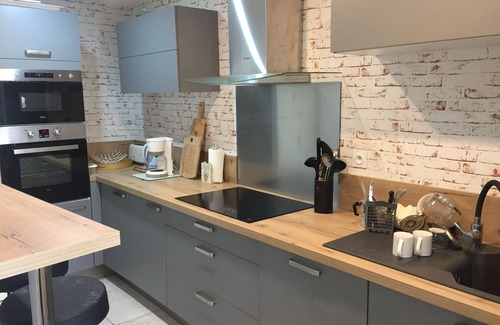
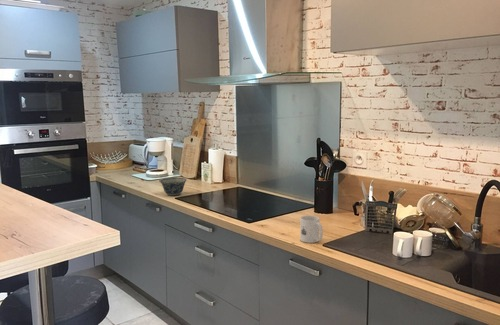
+ bowl [158,177,188,197]
+ mug [299,215,324,244]
